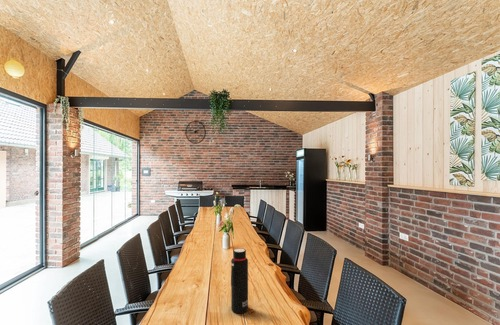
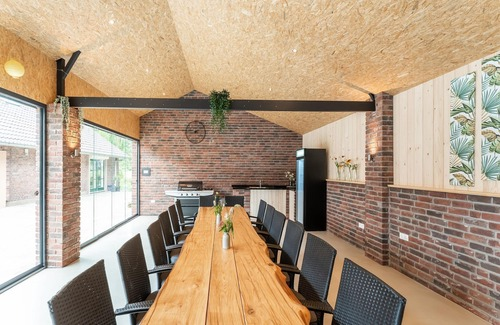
- water bottle [230,248,249,314]
